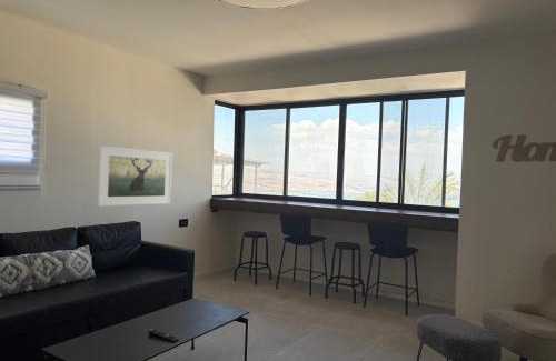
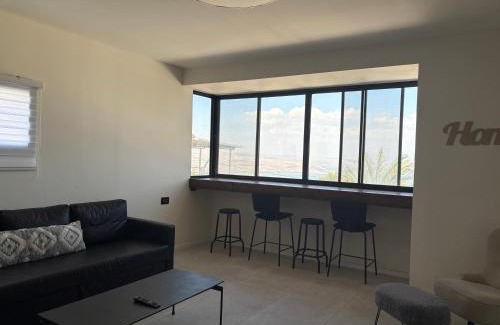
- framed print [97,144,173,208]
